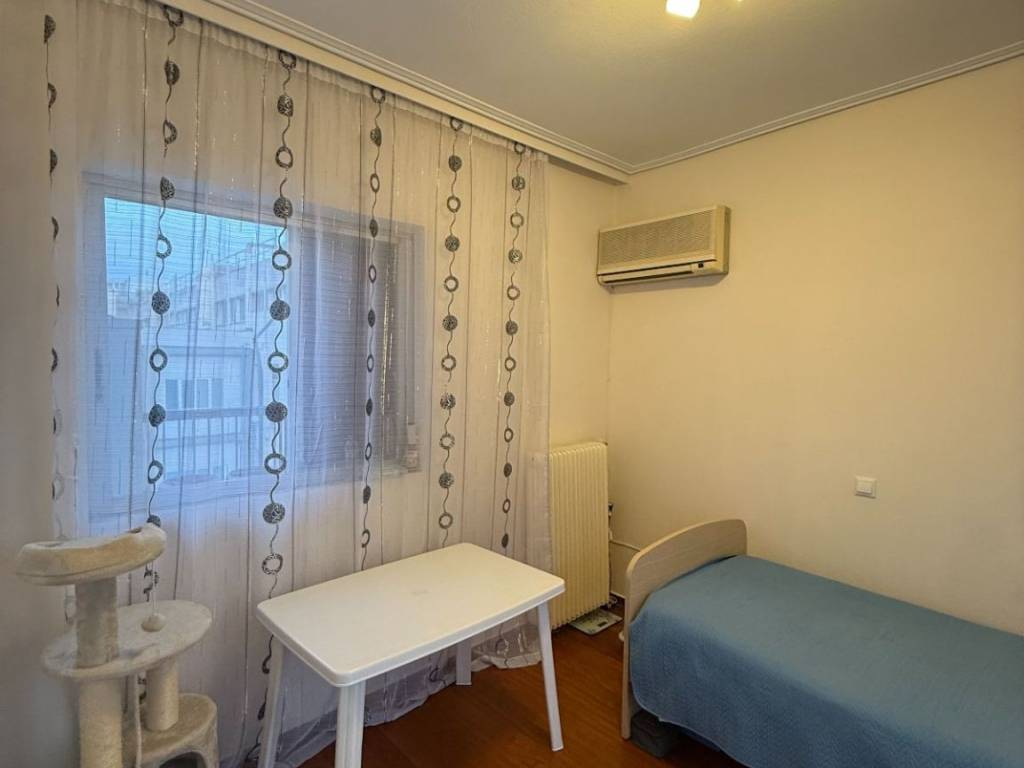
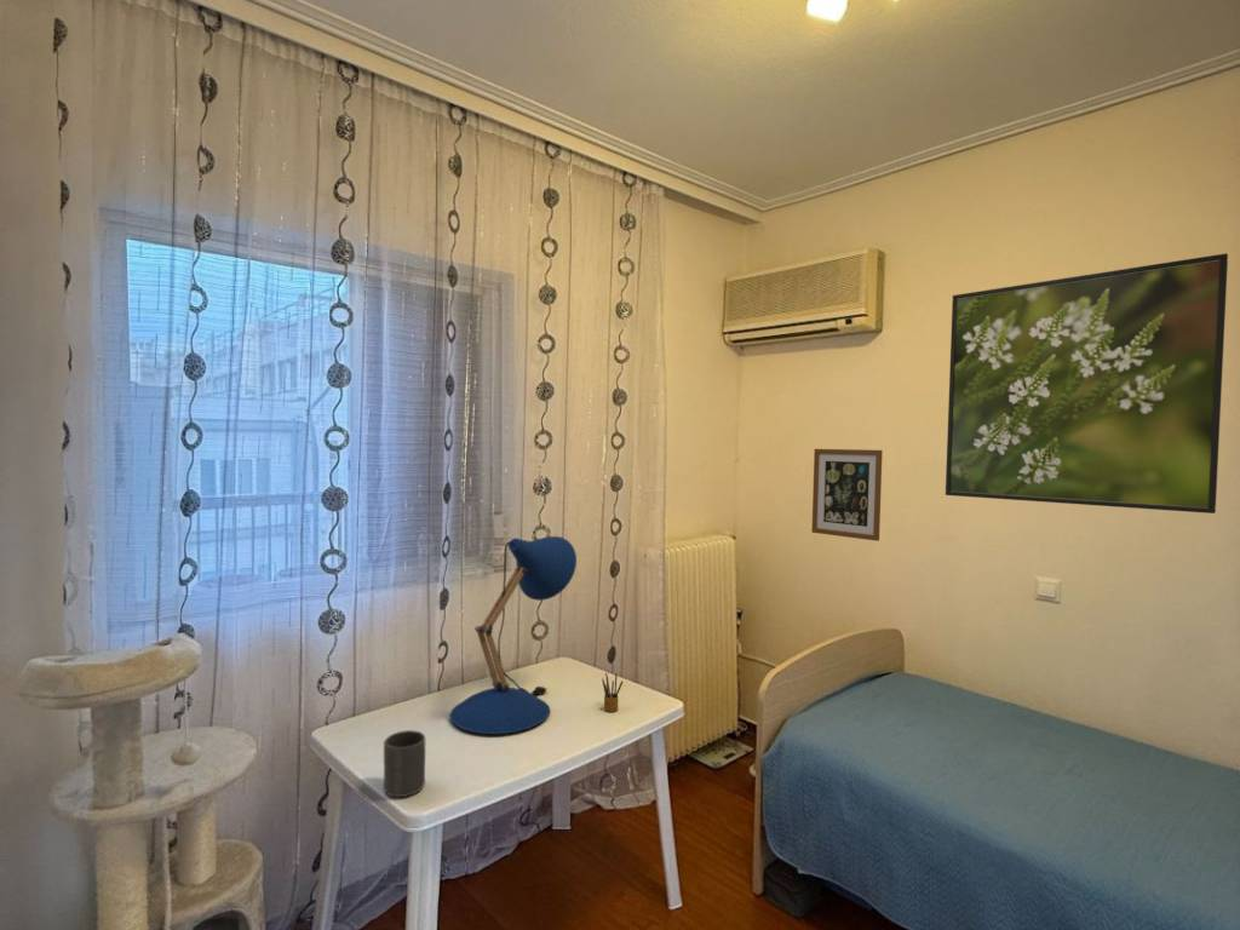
+ mug [383,729,426,798]
+ wall art [810,448,884,542]
+ desk lamp [449,535,578,735]
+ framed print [945,252,1229,515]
+ pencil box [601,671,624,713]
